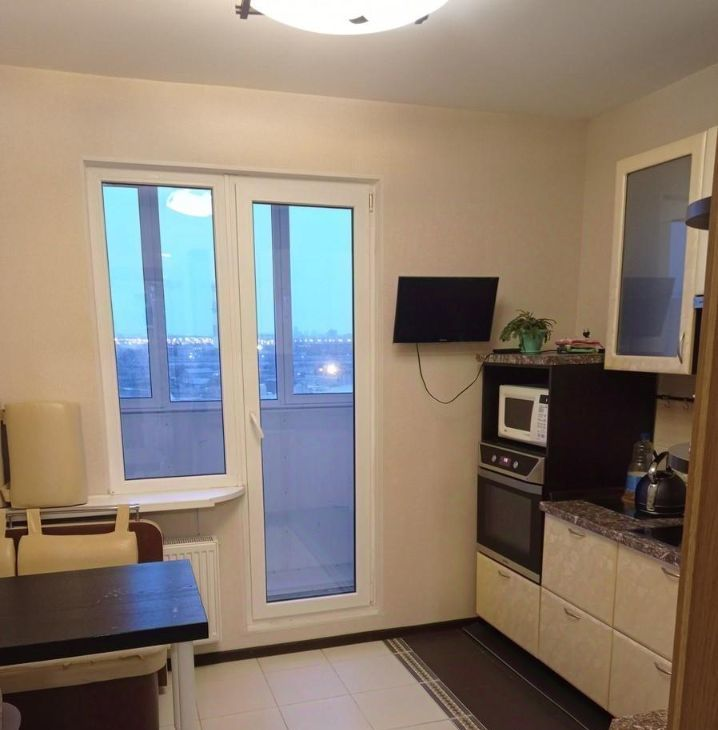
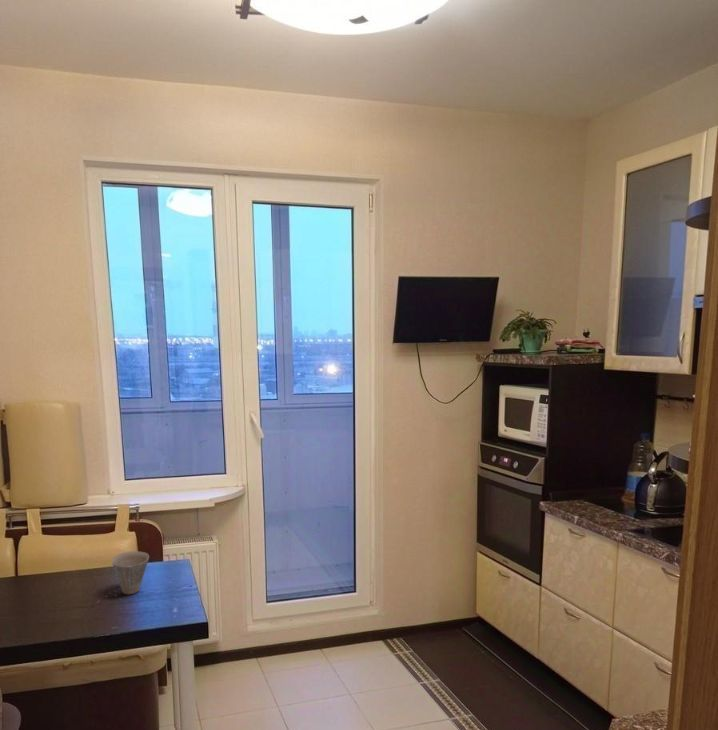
+ cup [111,550,150,595]
